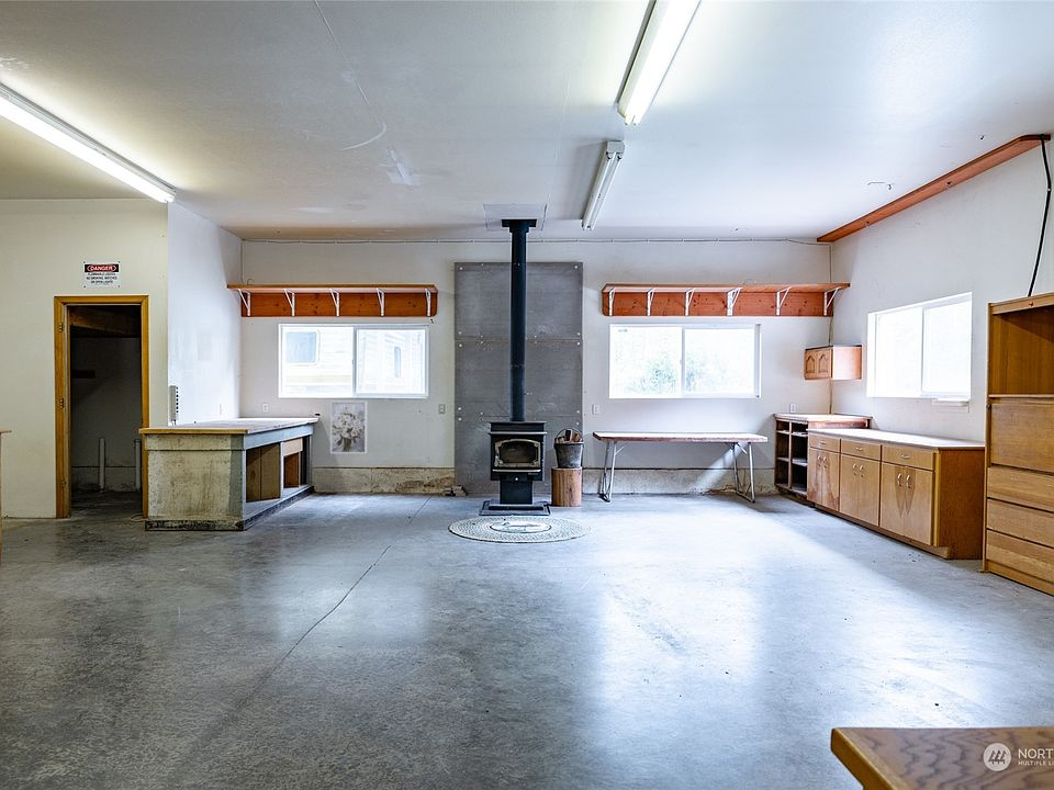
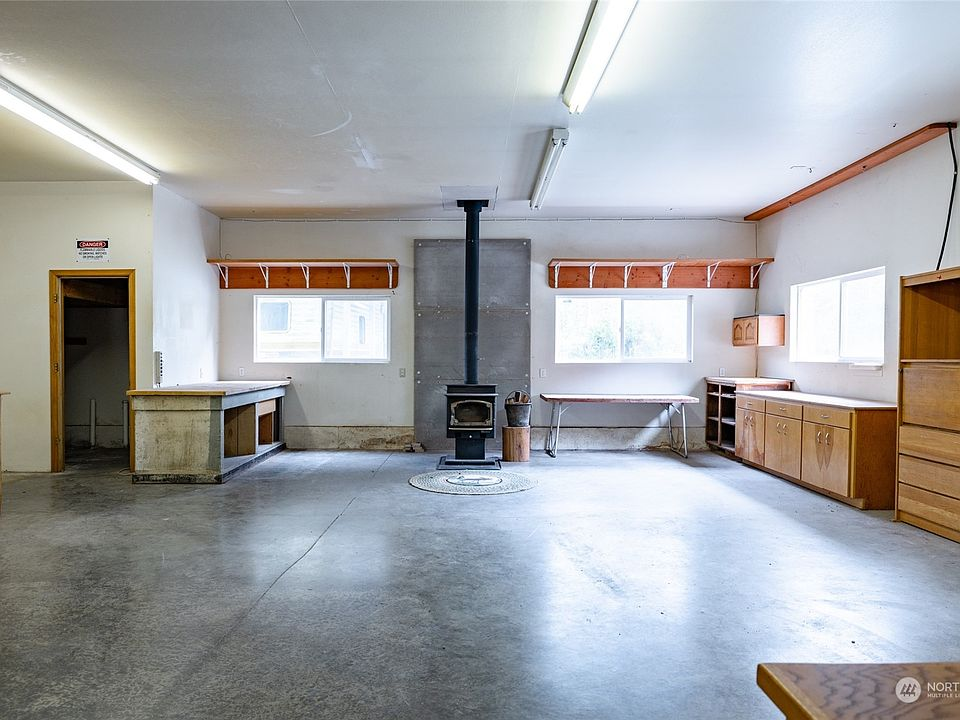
- wall art [329,399,368,455]
